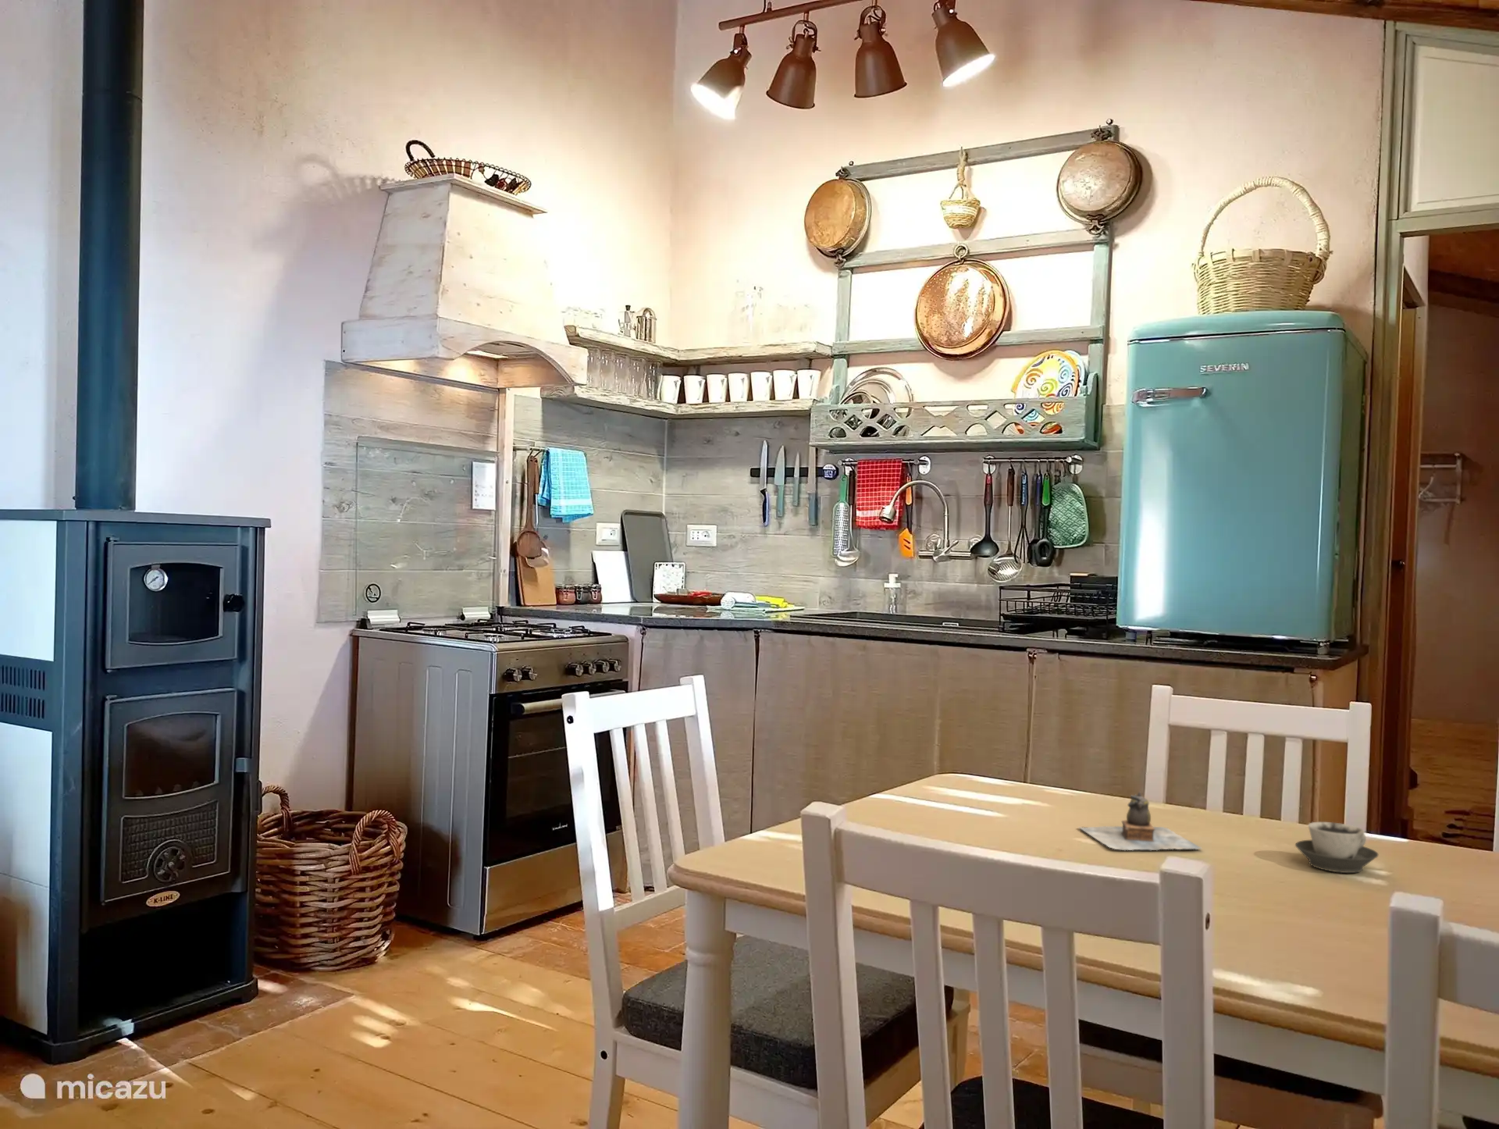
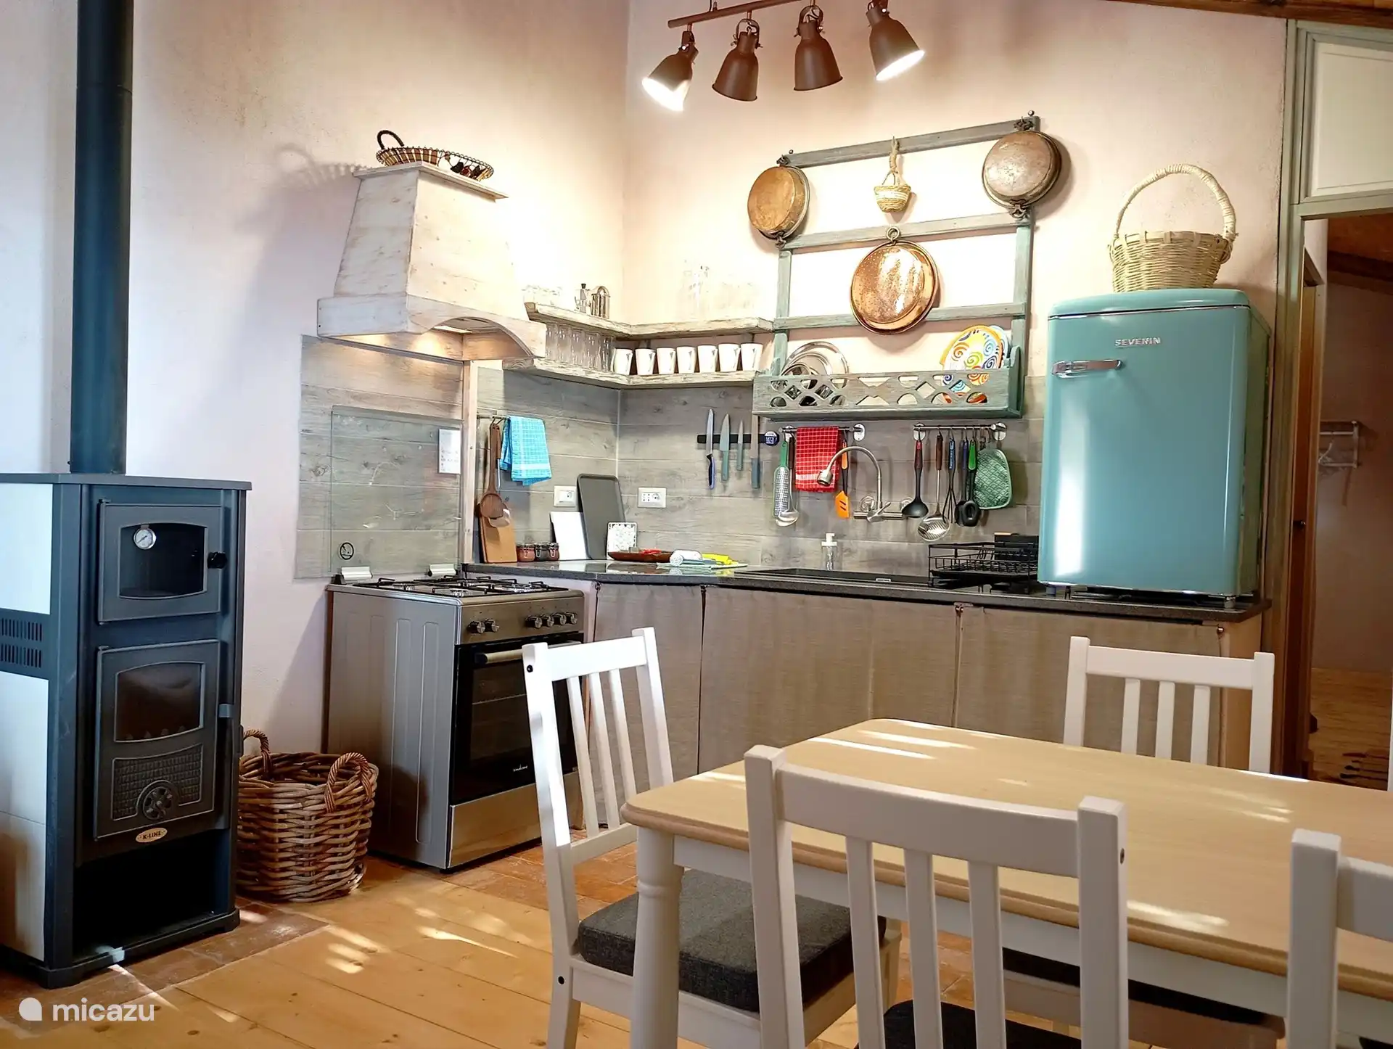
- cup [1295,822,1379,874]
- teapot [1077,791,1203,851]
